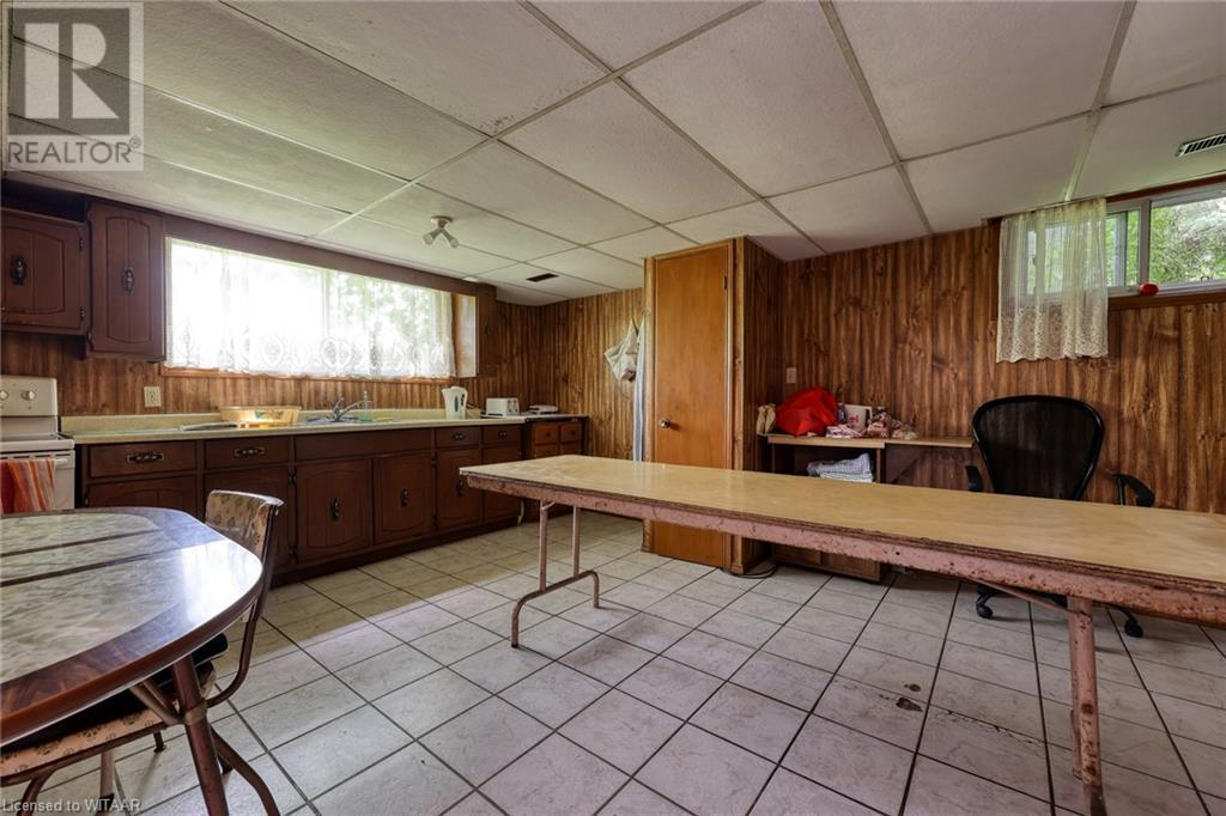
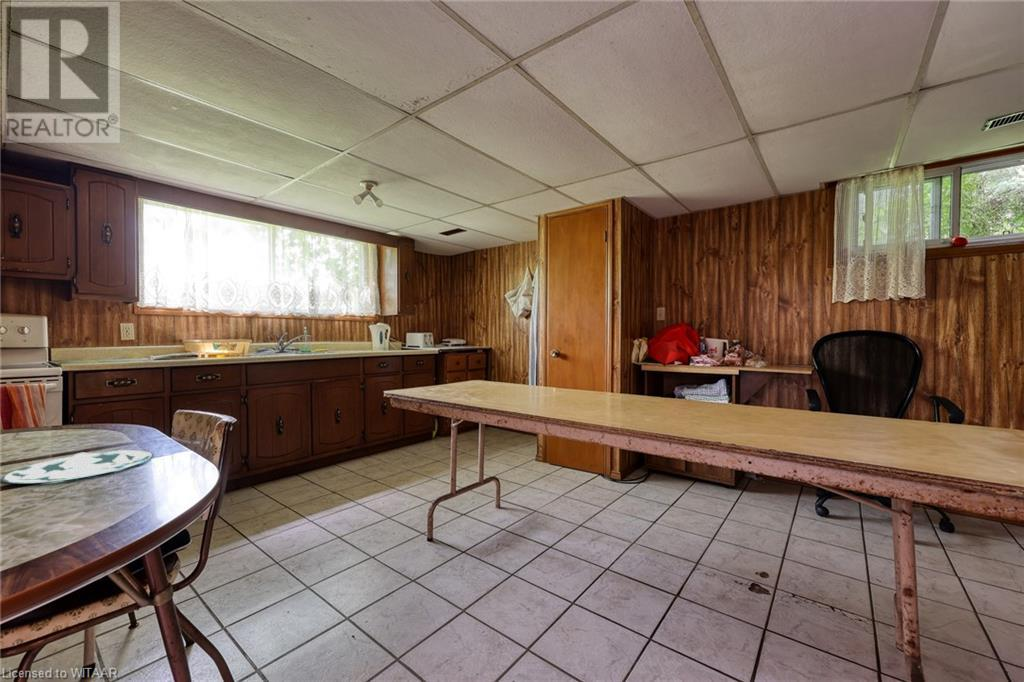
+ plate [1,449,154,485]
